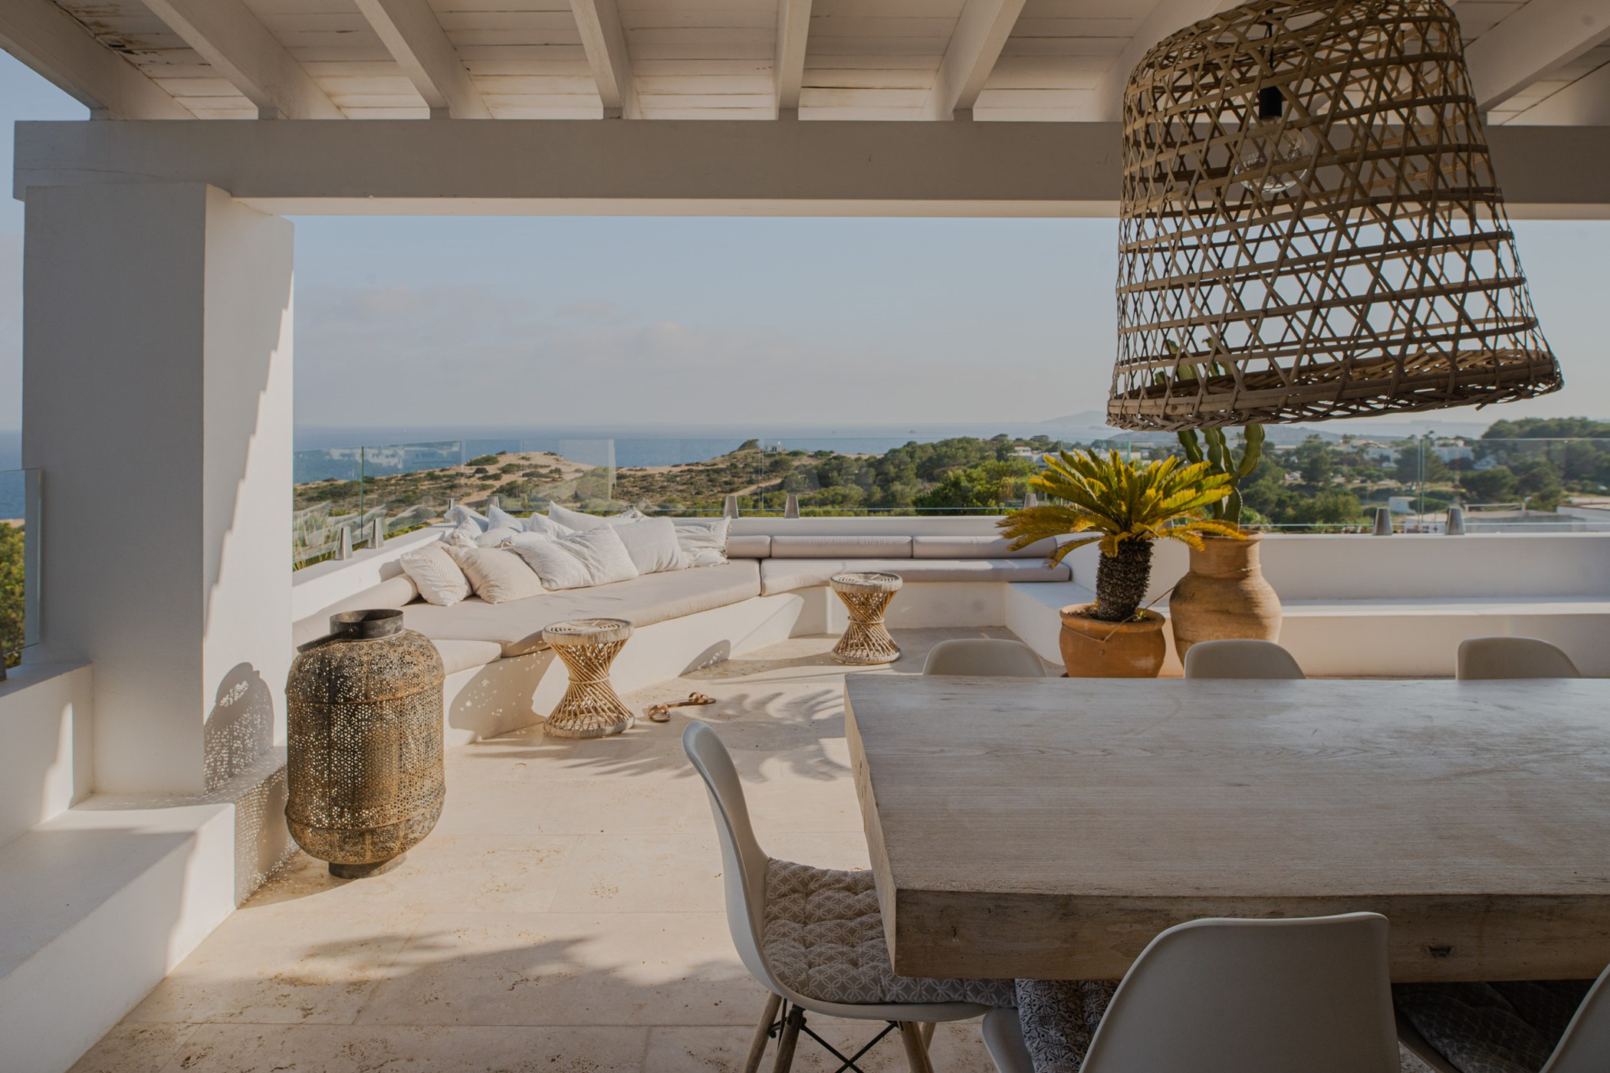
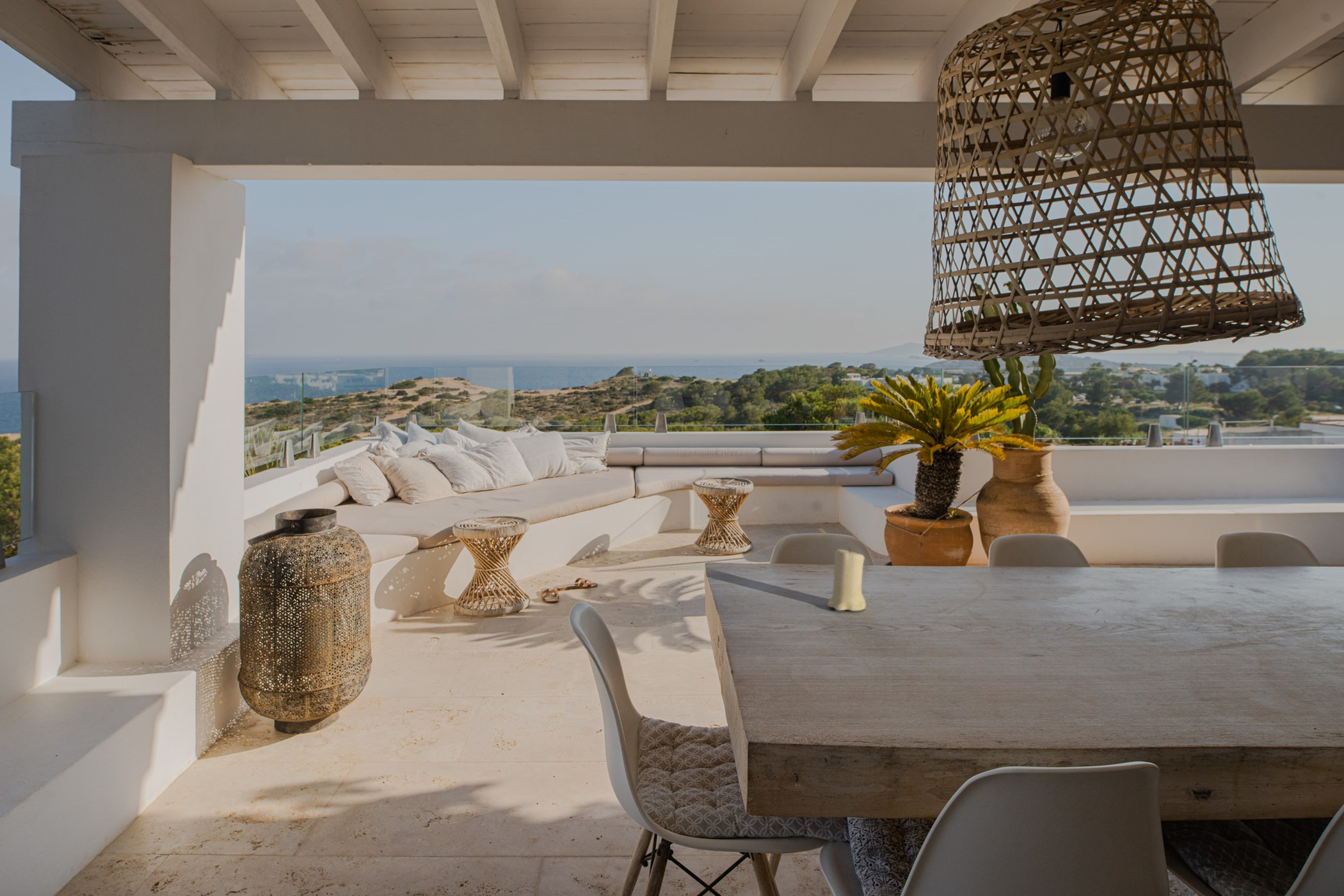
+ candle [827,547,867,612]
